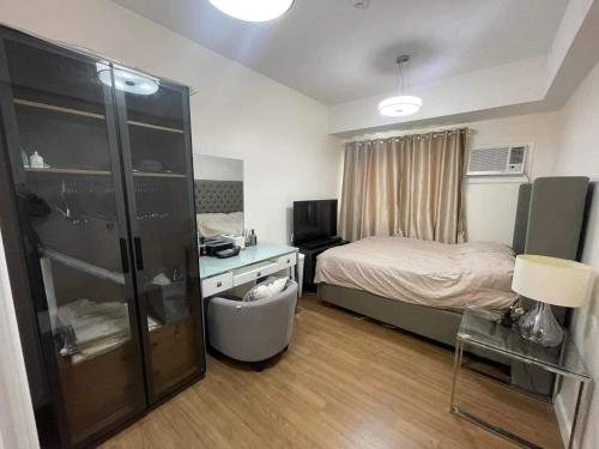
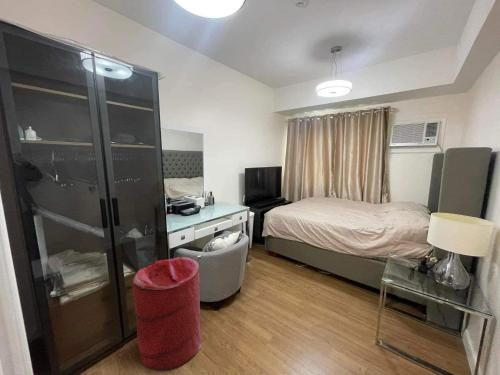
+ laundry hamper [132,256,203,371]
